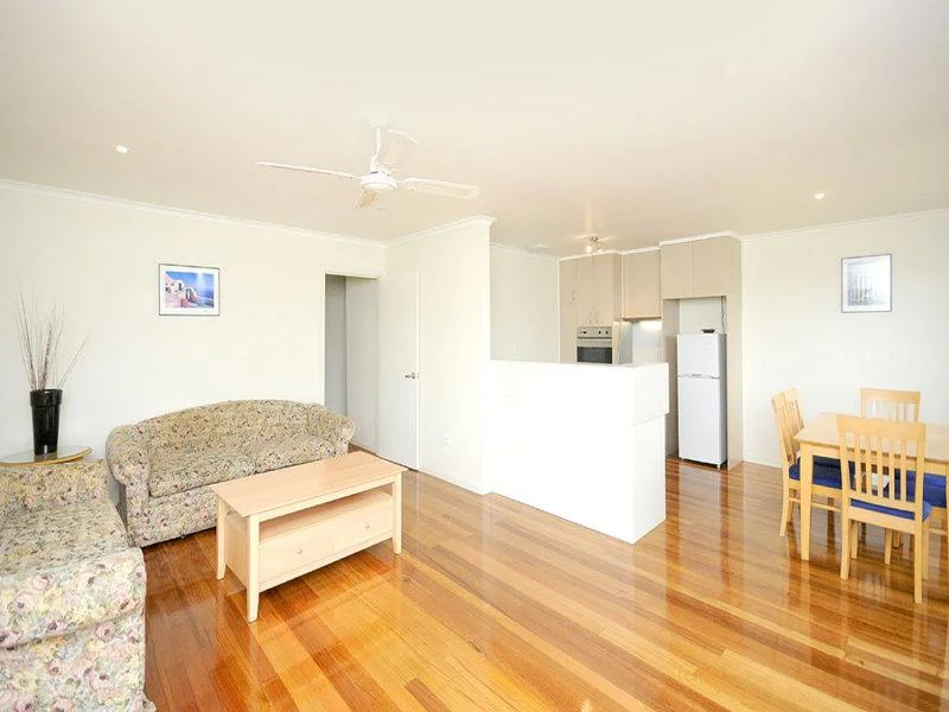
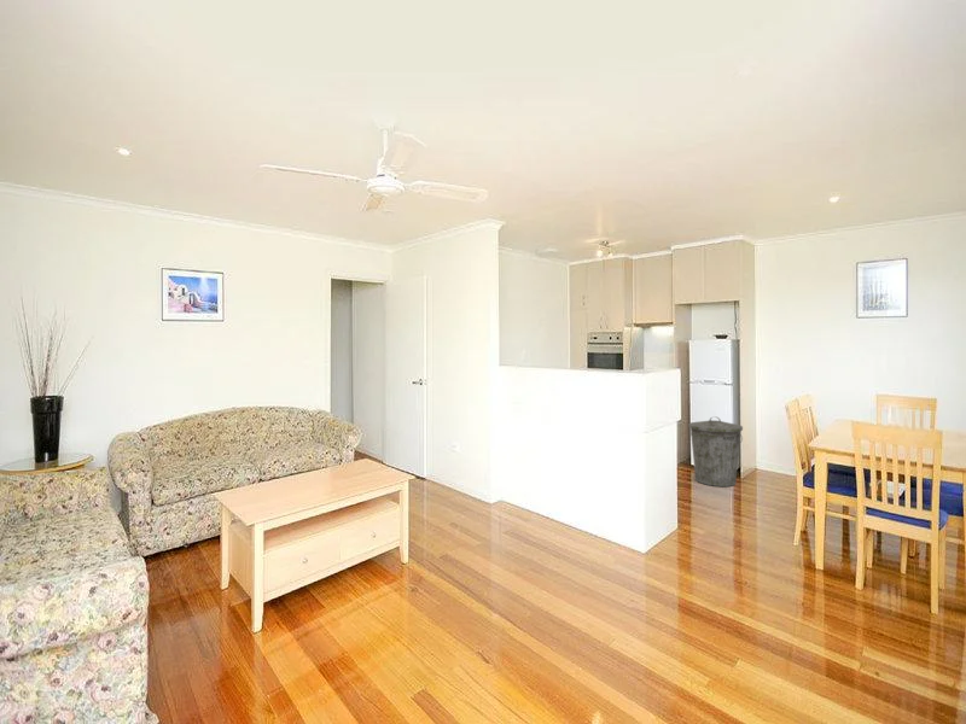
+ trash can [687,415,744,487]
